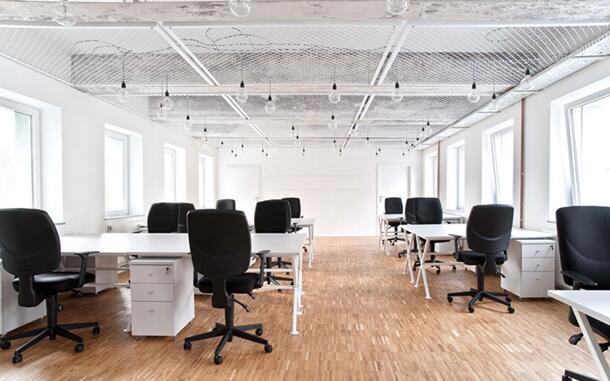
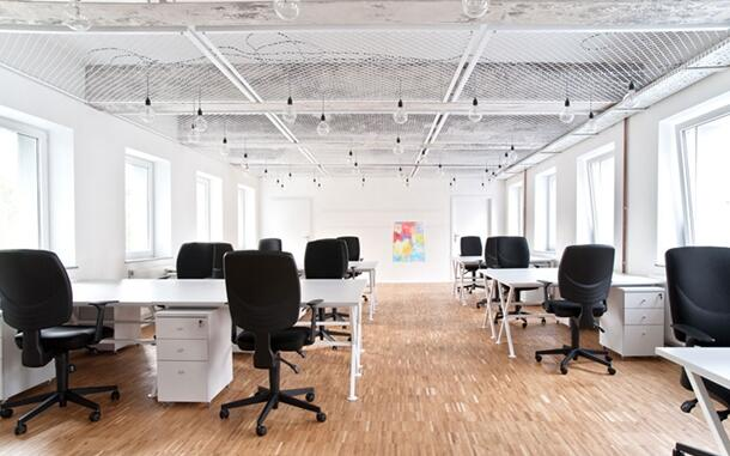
+ wall art [391,219,426,263]
